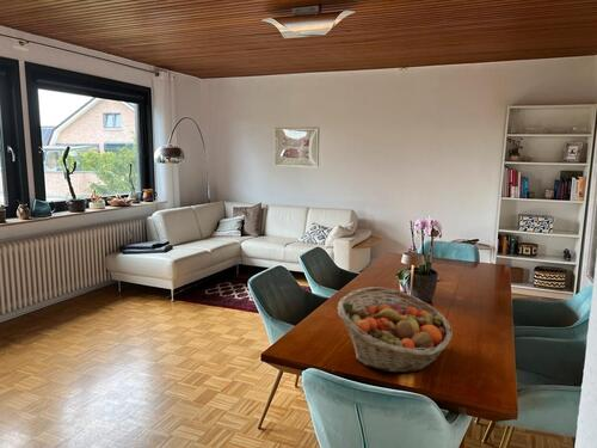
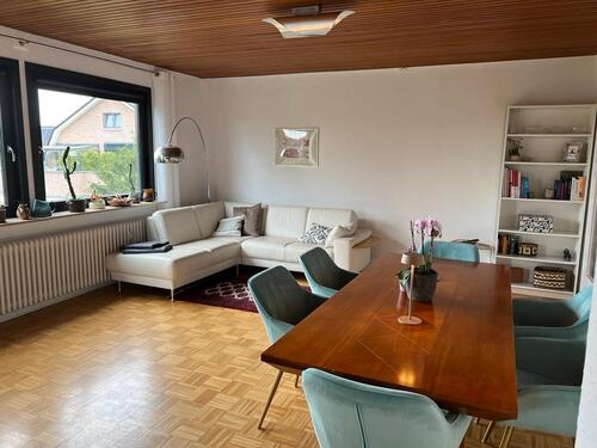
- fruit basket [337,286,454,374]
